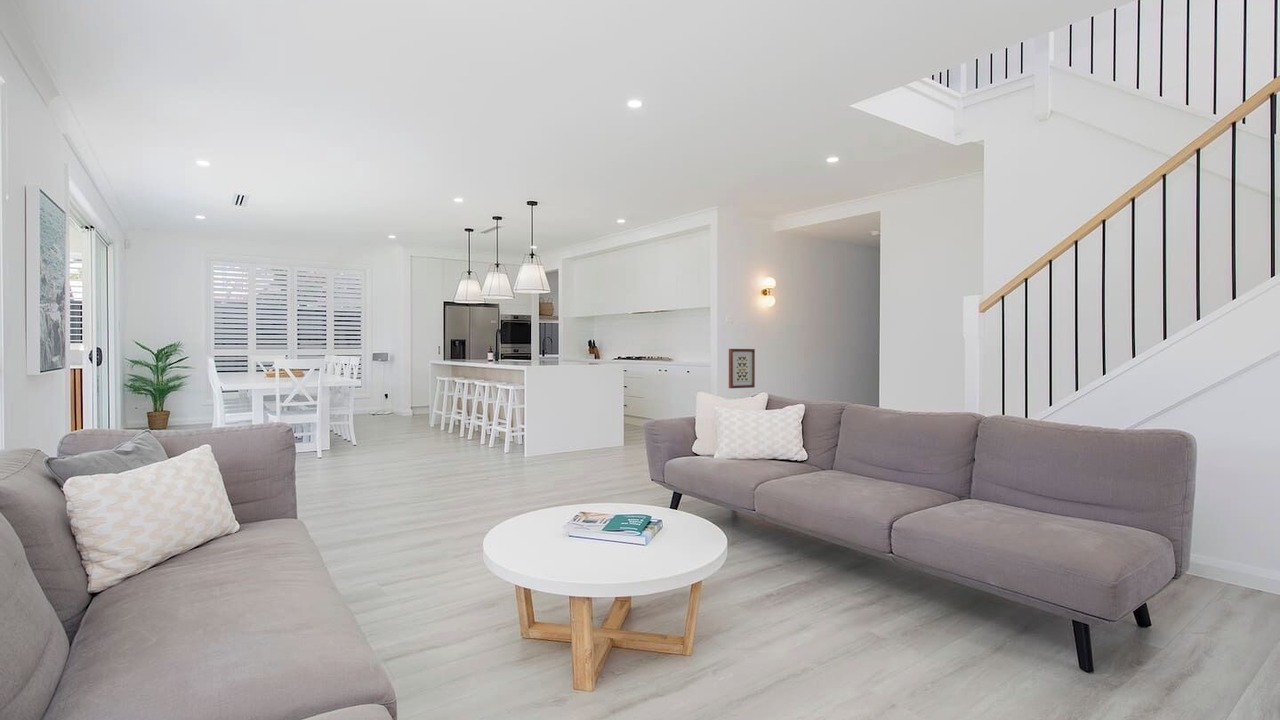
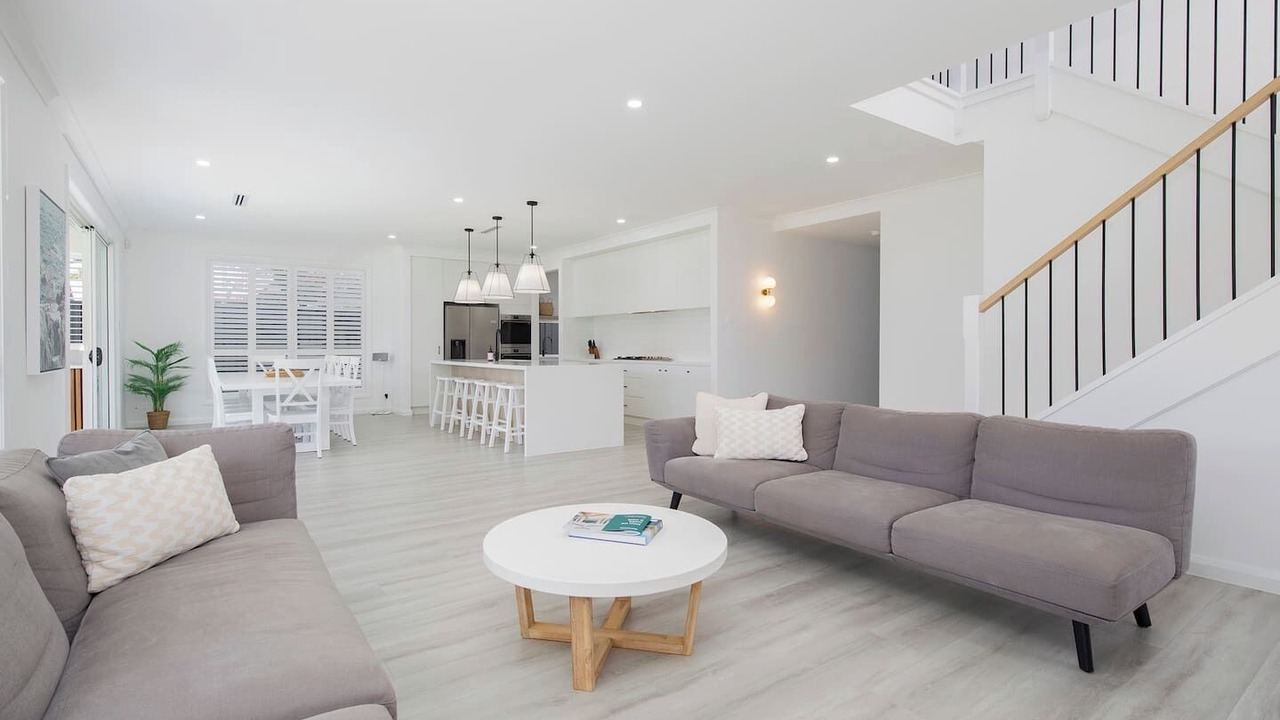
- wall art [728,348,756,389]
